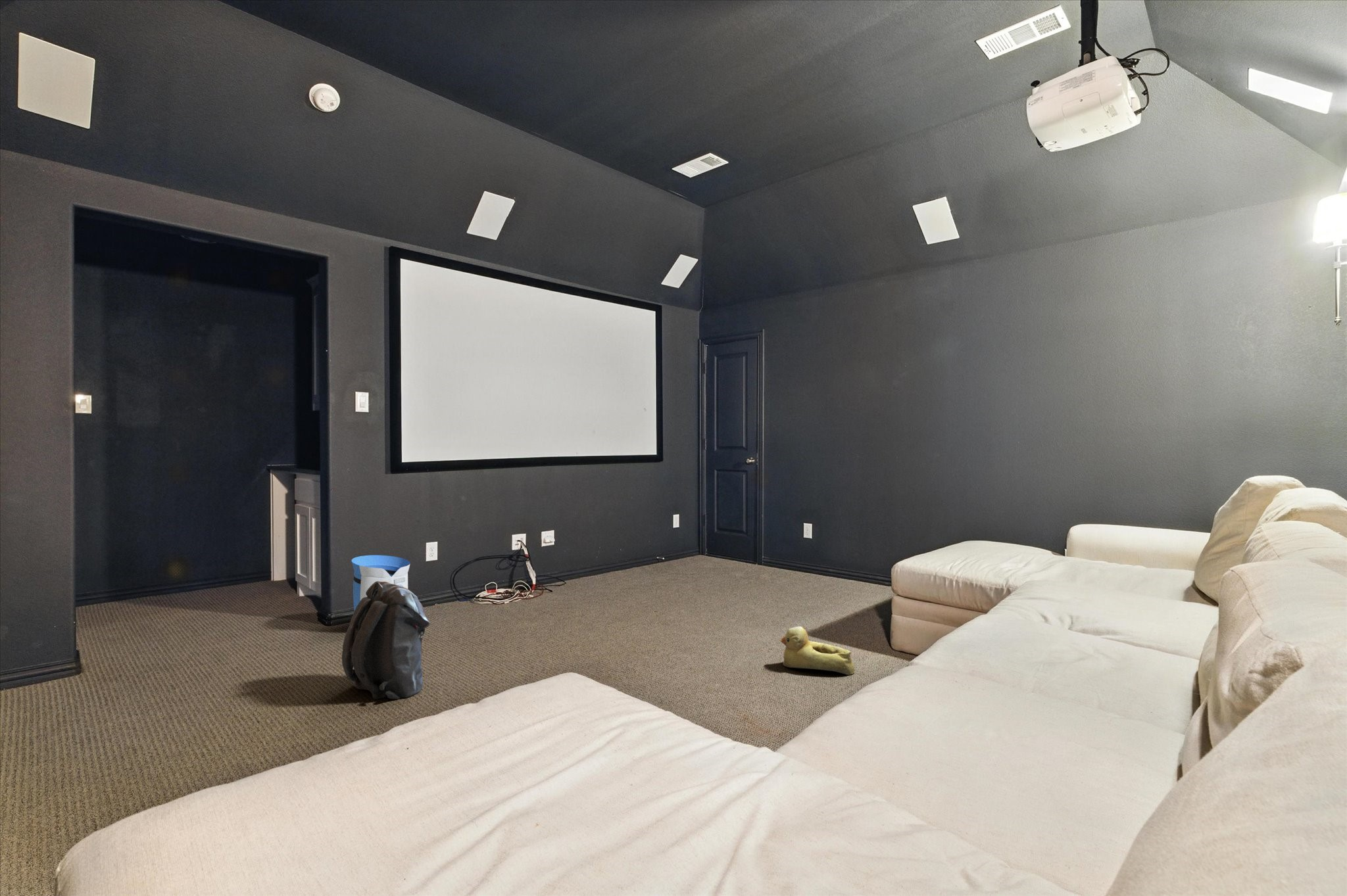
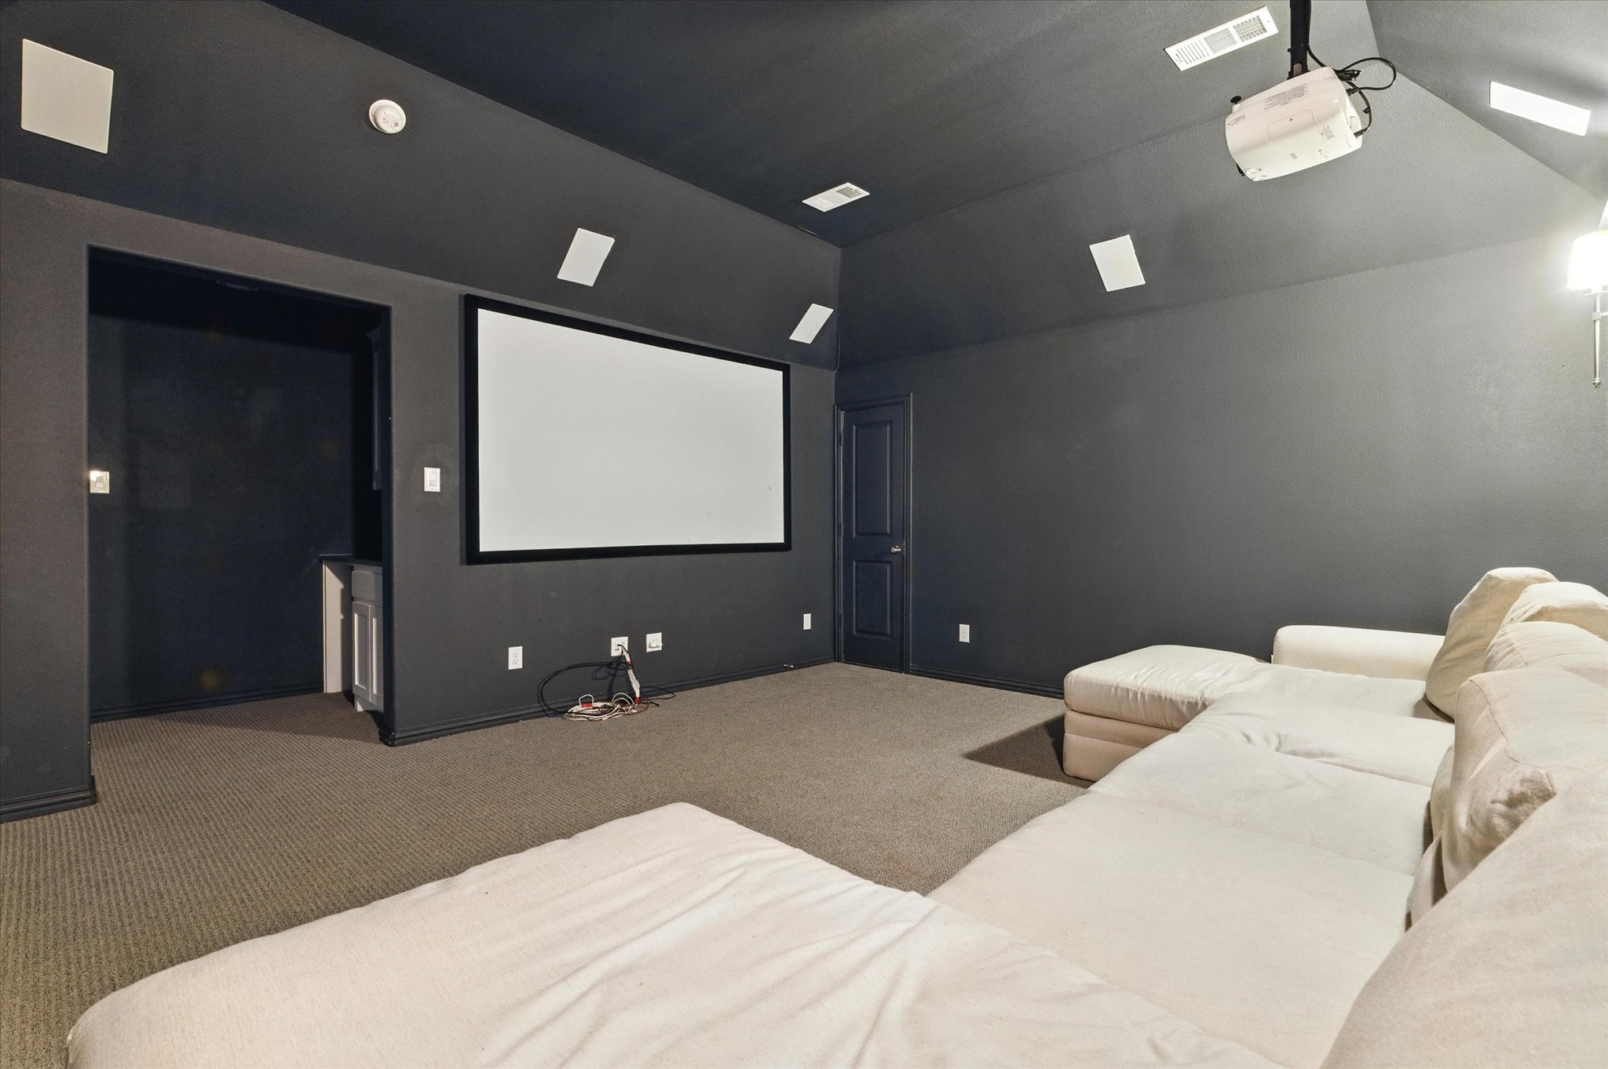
- rubber duck [780,626,856,675]
- sun visor [351,555,411,611]
- backpack [341,581,431,700]
